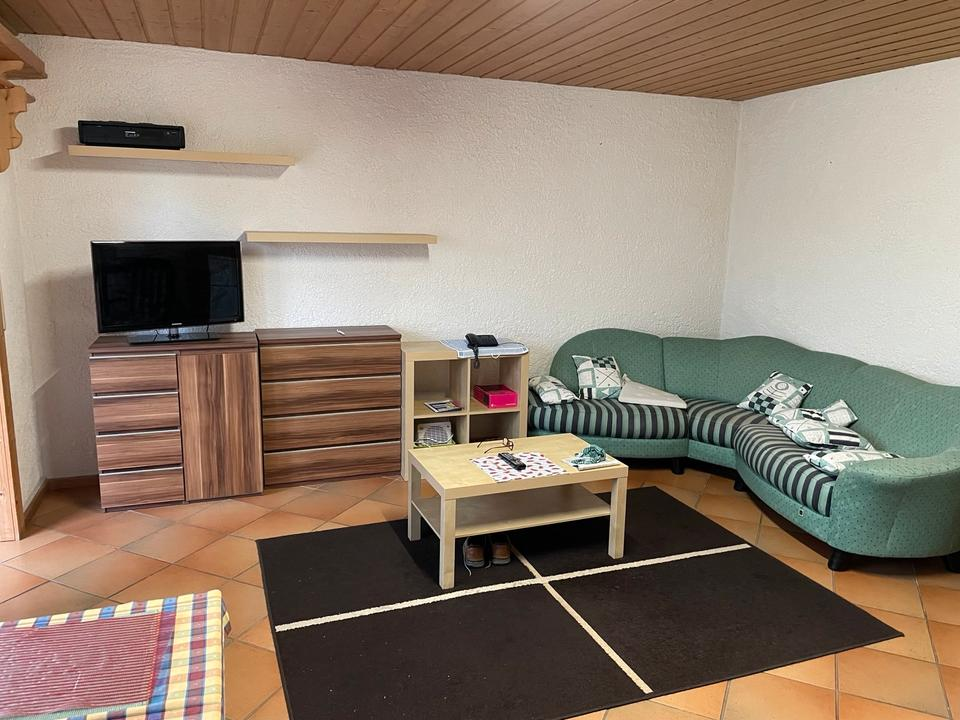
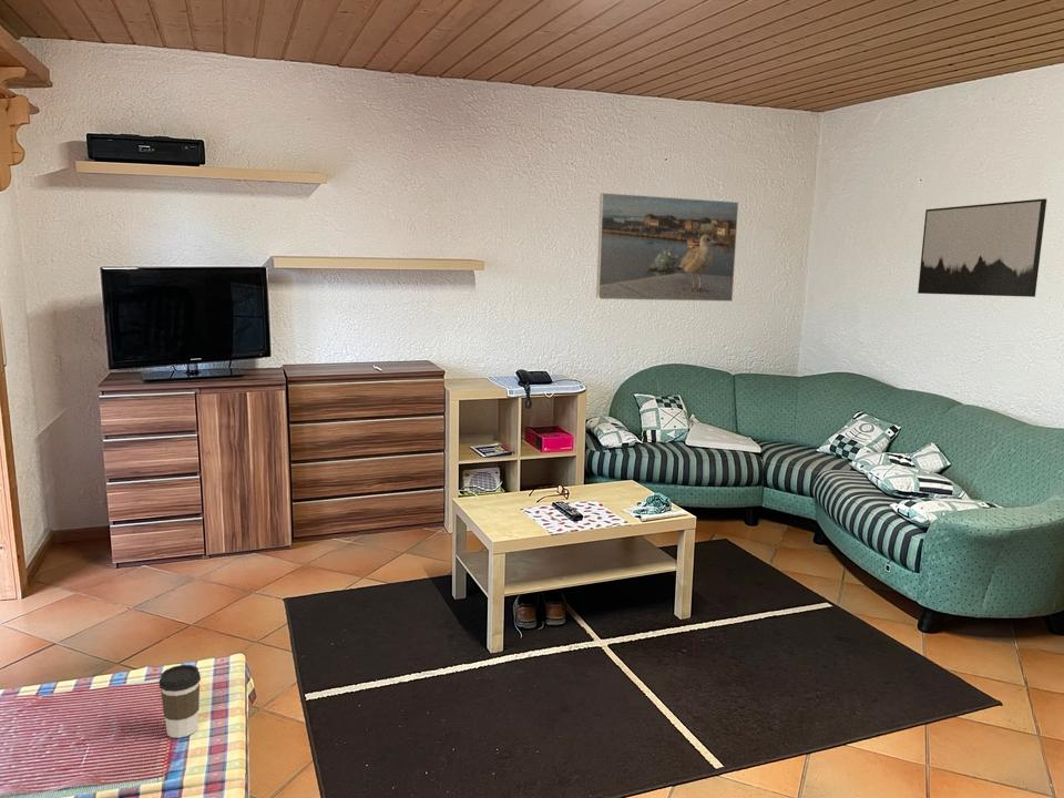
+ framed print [595,192,739,303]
+ wall art [917,197,1047,298]
+ coffee cup [158,664,202,739]
